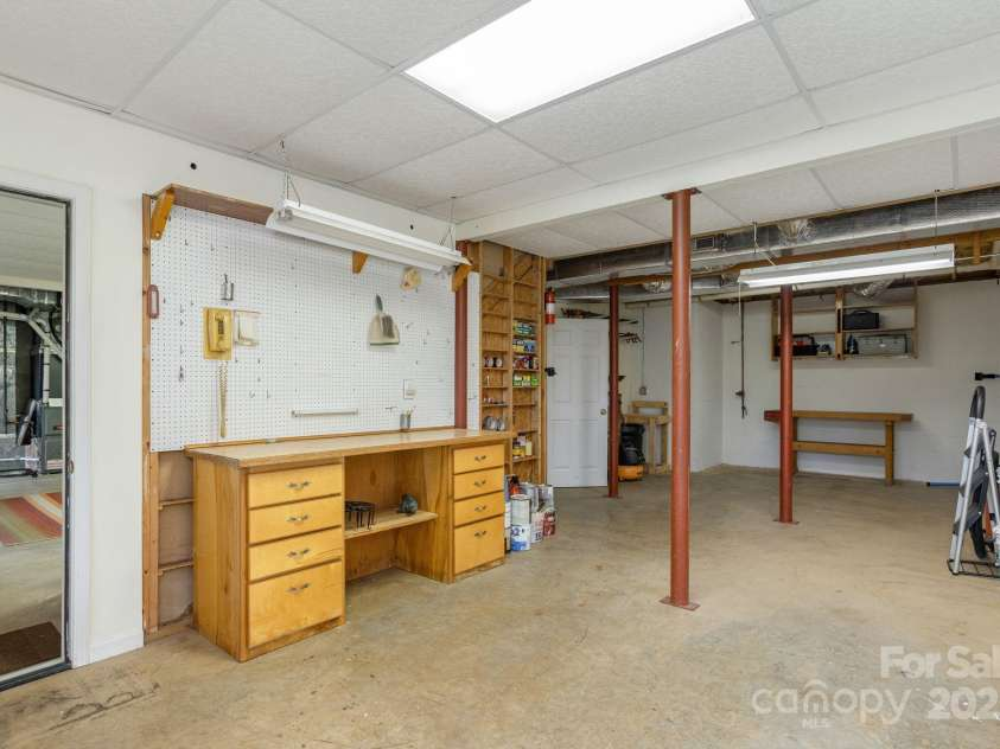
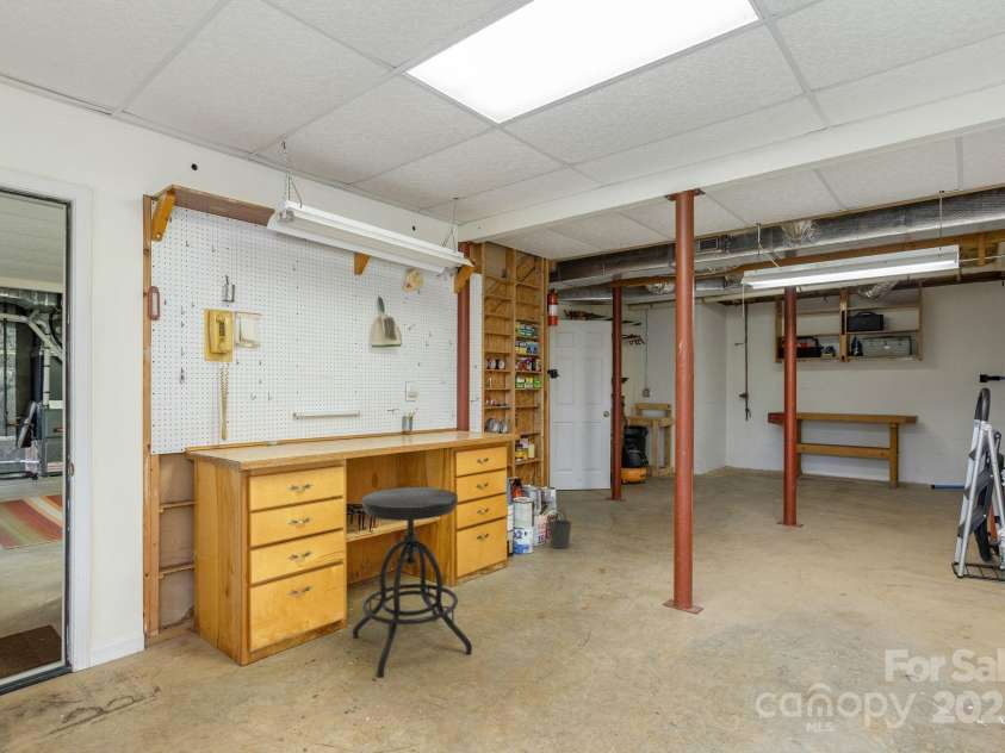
+ bucket [546,508,573,550]
+ stool [352,486,473,679]
